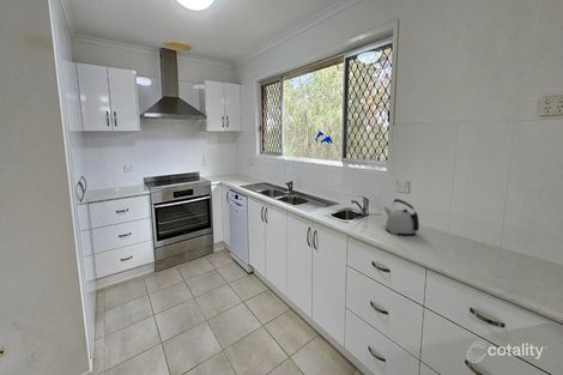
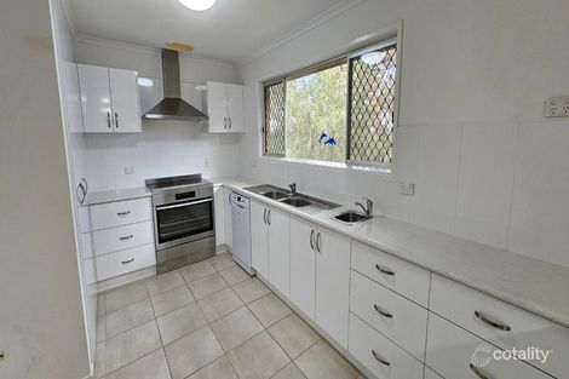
- kettle [382,198,420,235]
